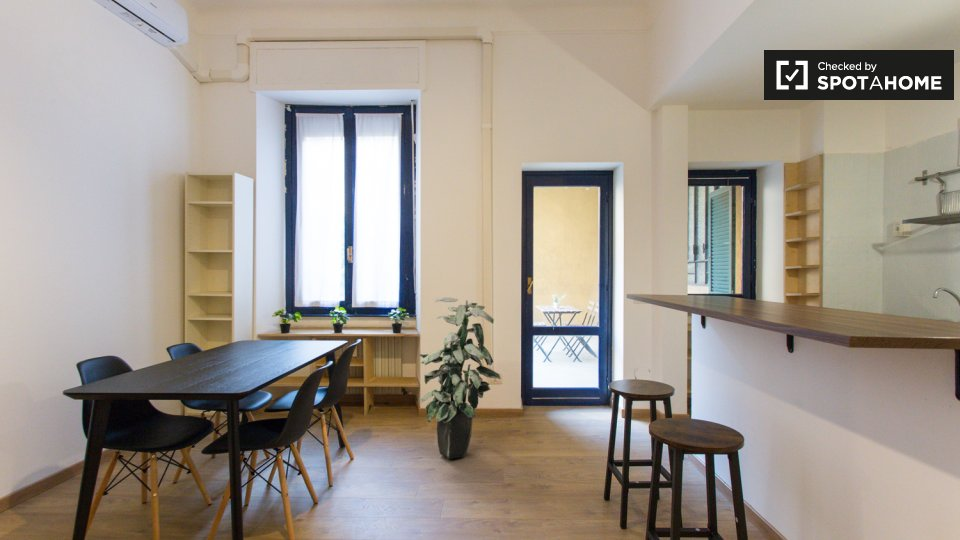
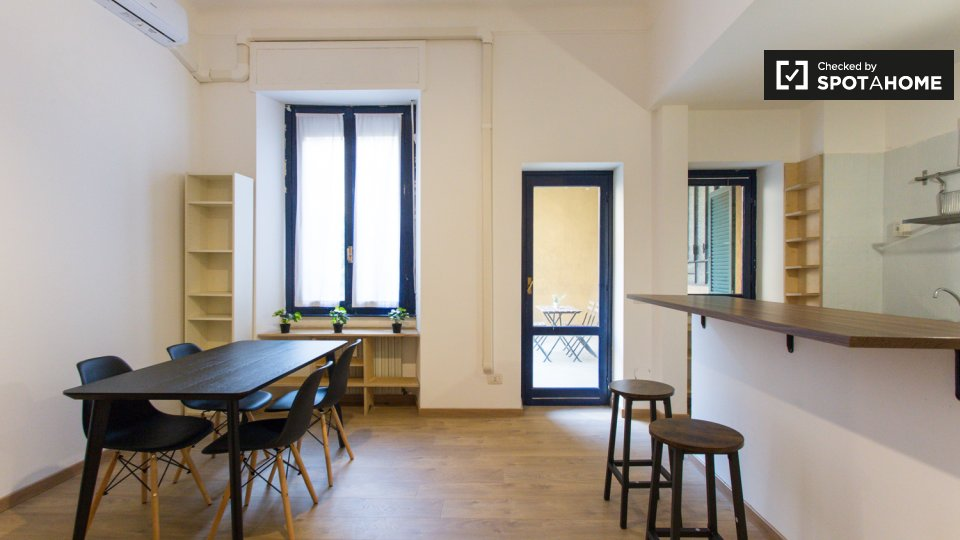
- indoor plant [418,296,502,460]
